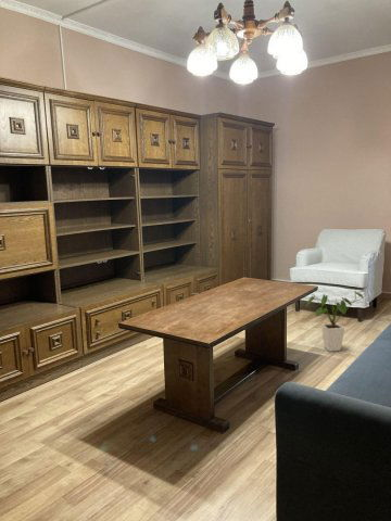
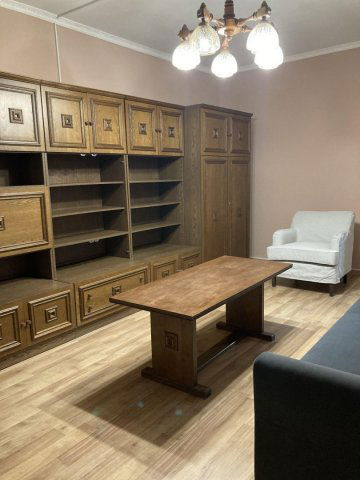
- house plant [305,289,365,353]
